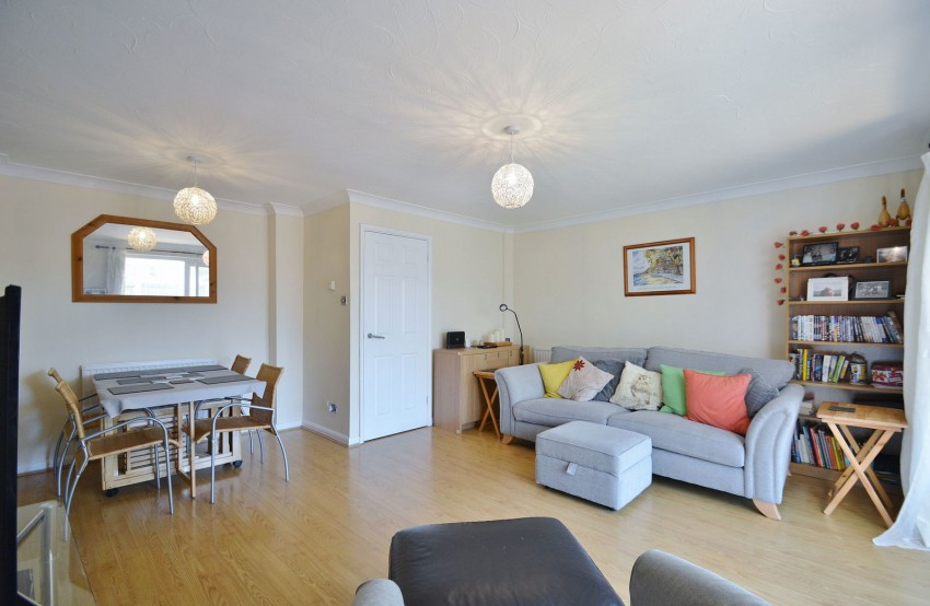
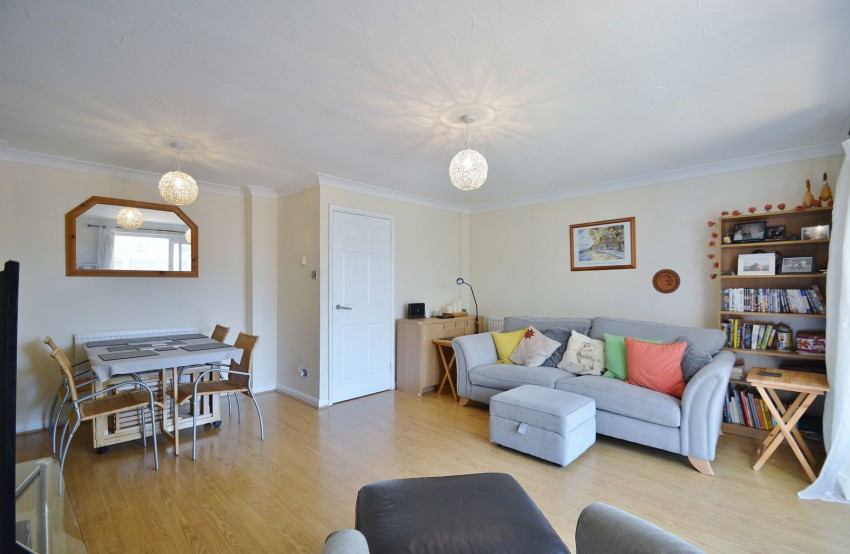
+ decorative plate [651,268,681,295]
